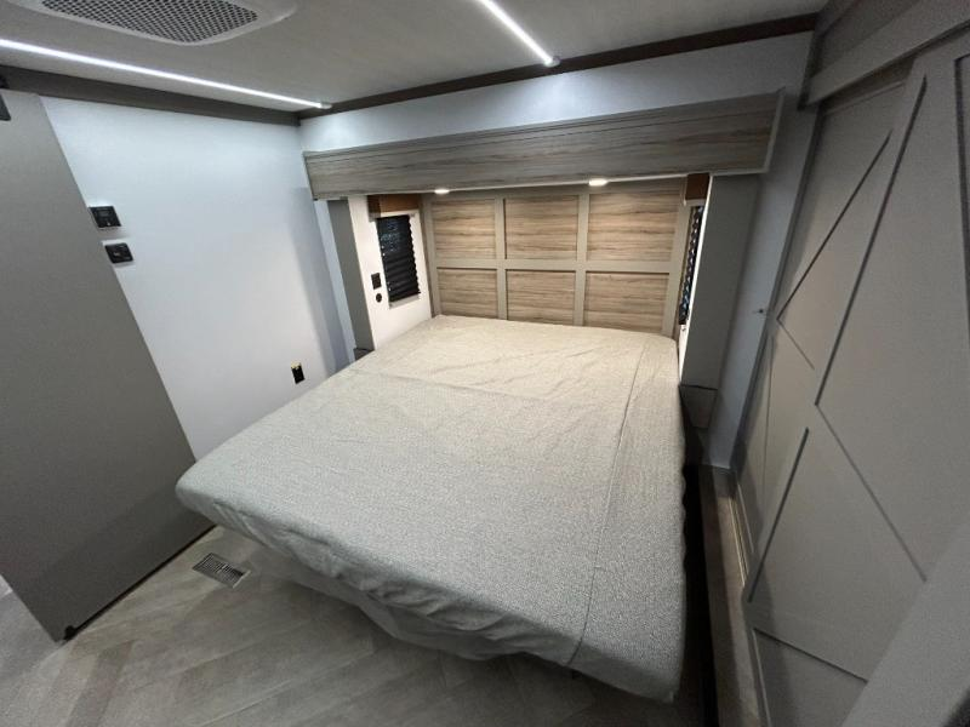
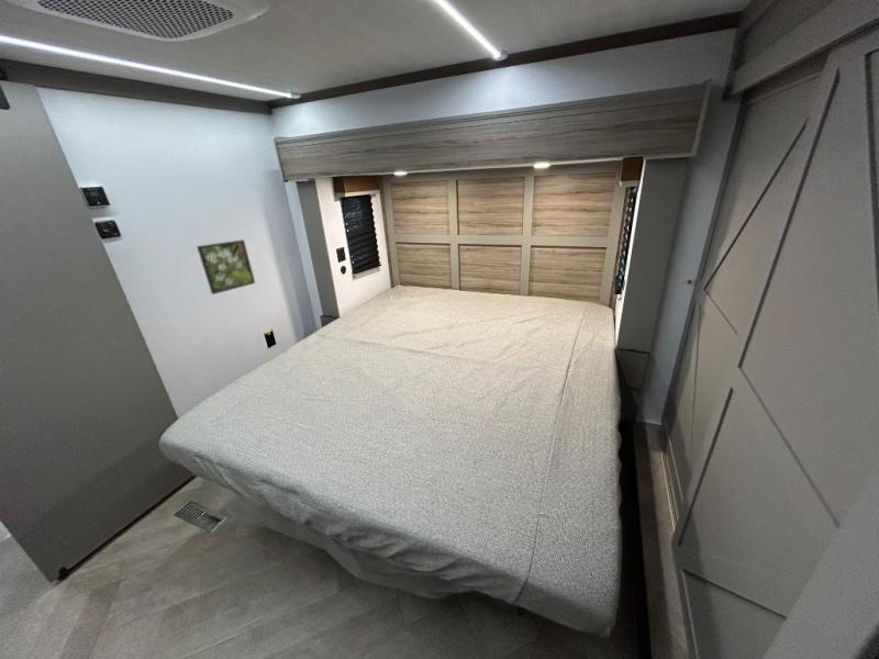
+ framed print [196,238,256,295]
